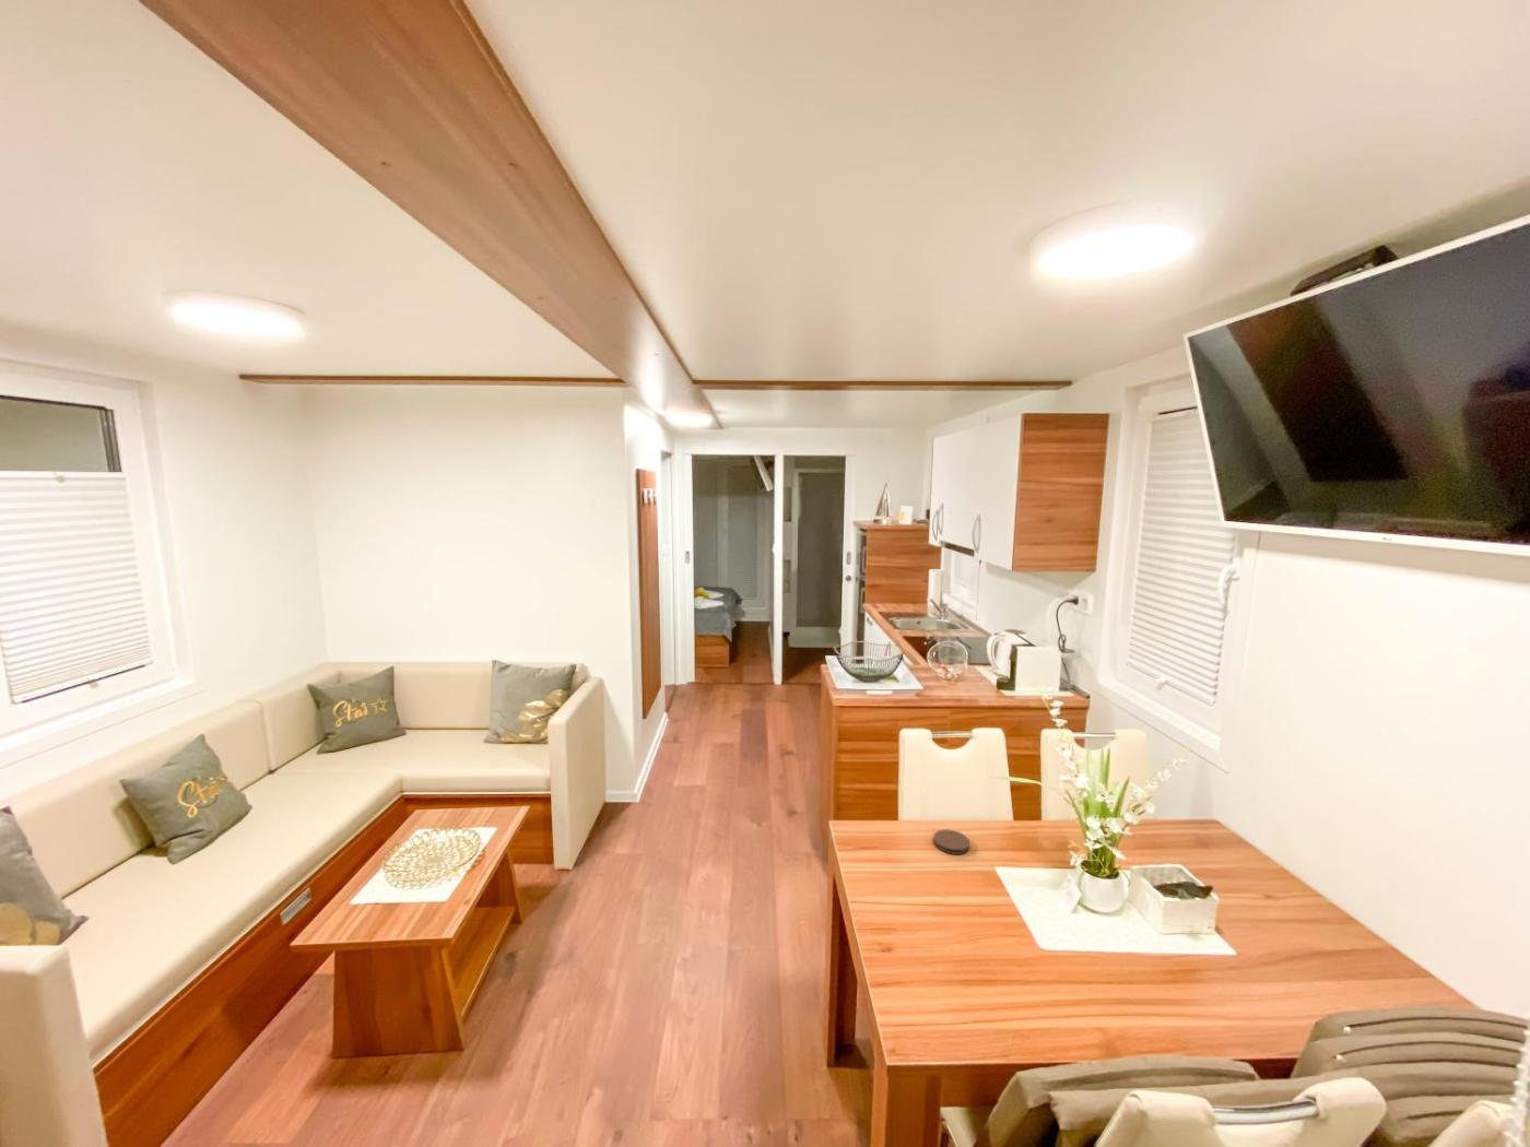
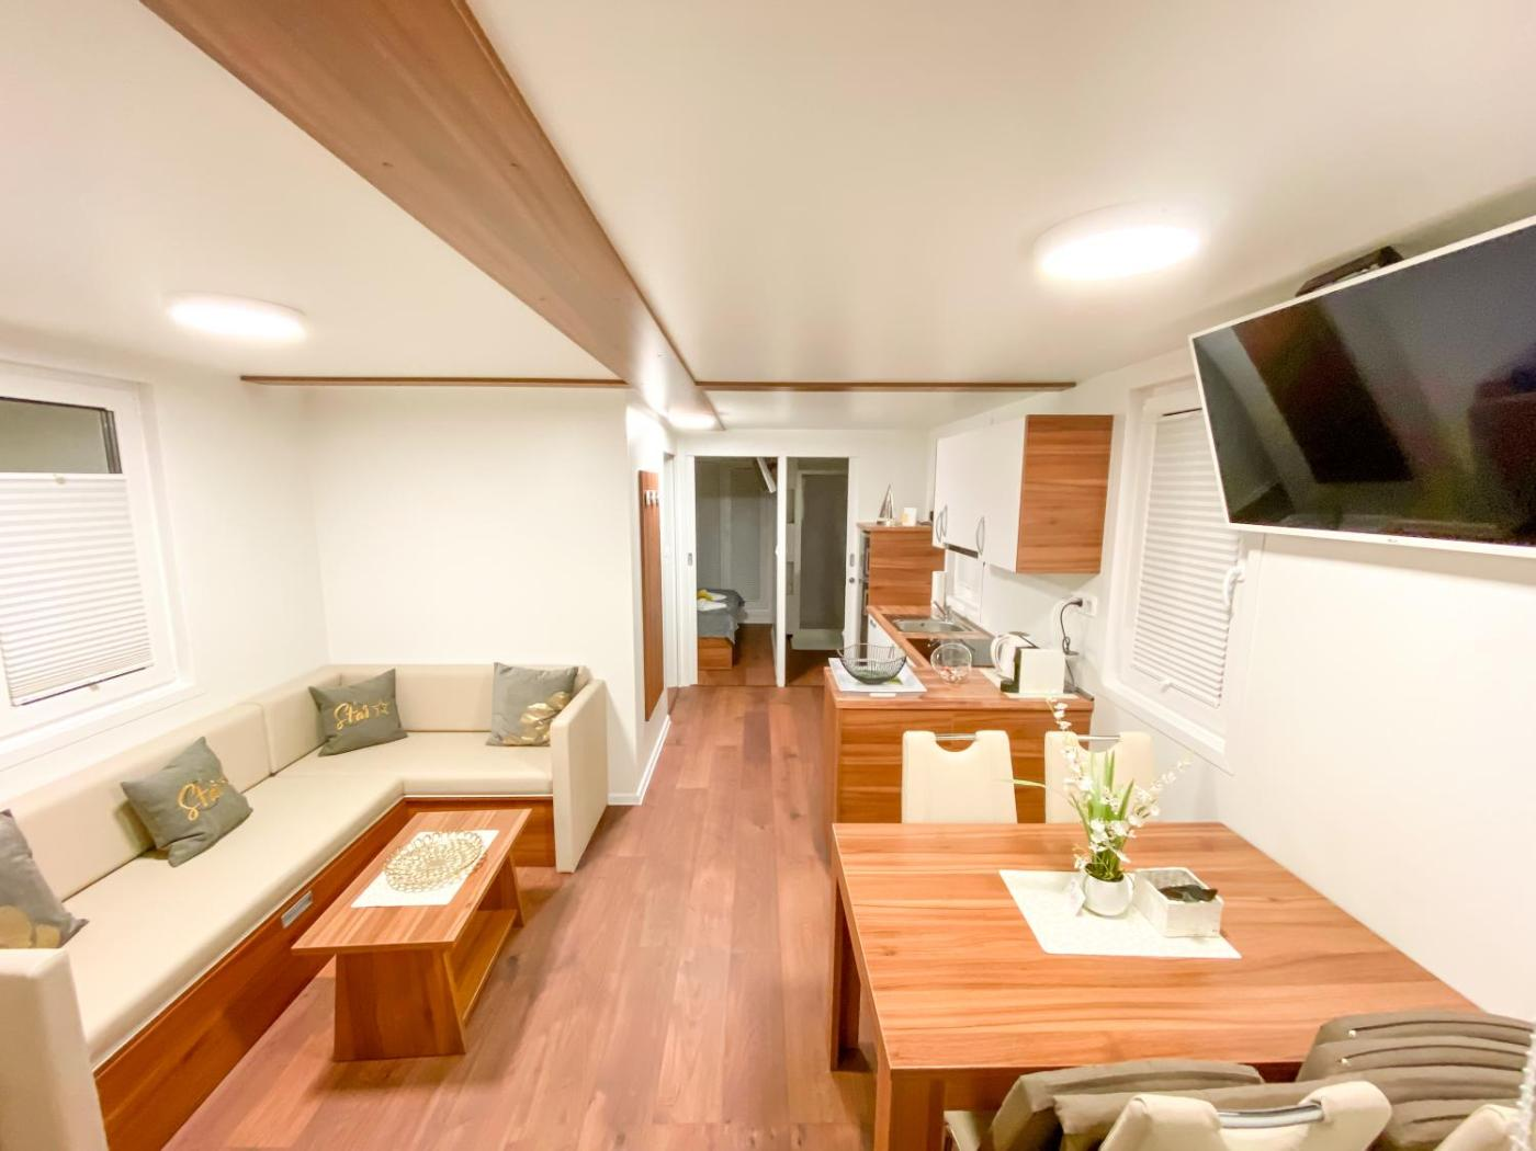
- coaster [932,828,971,855]
